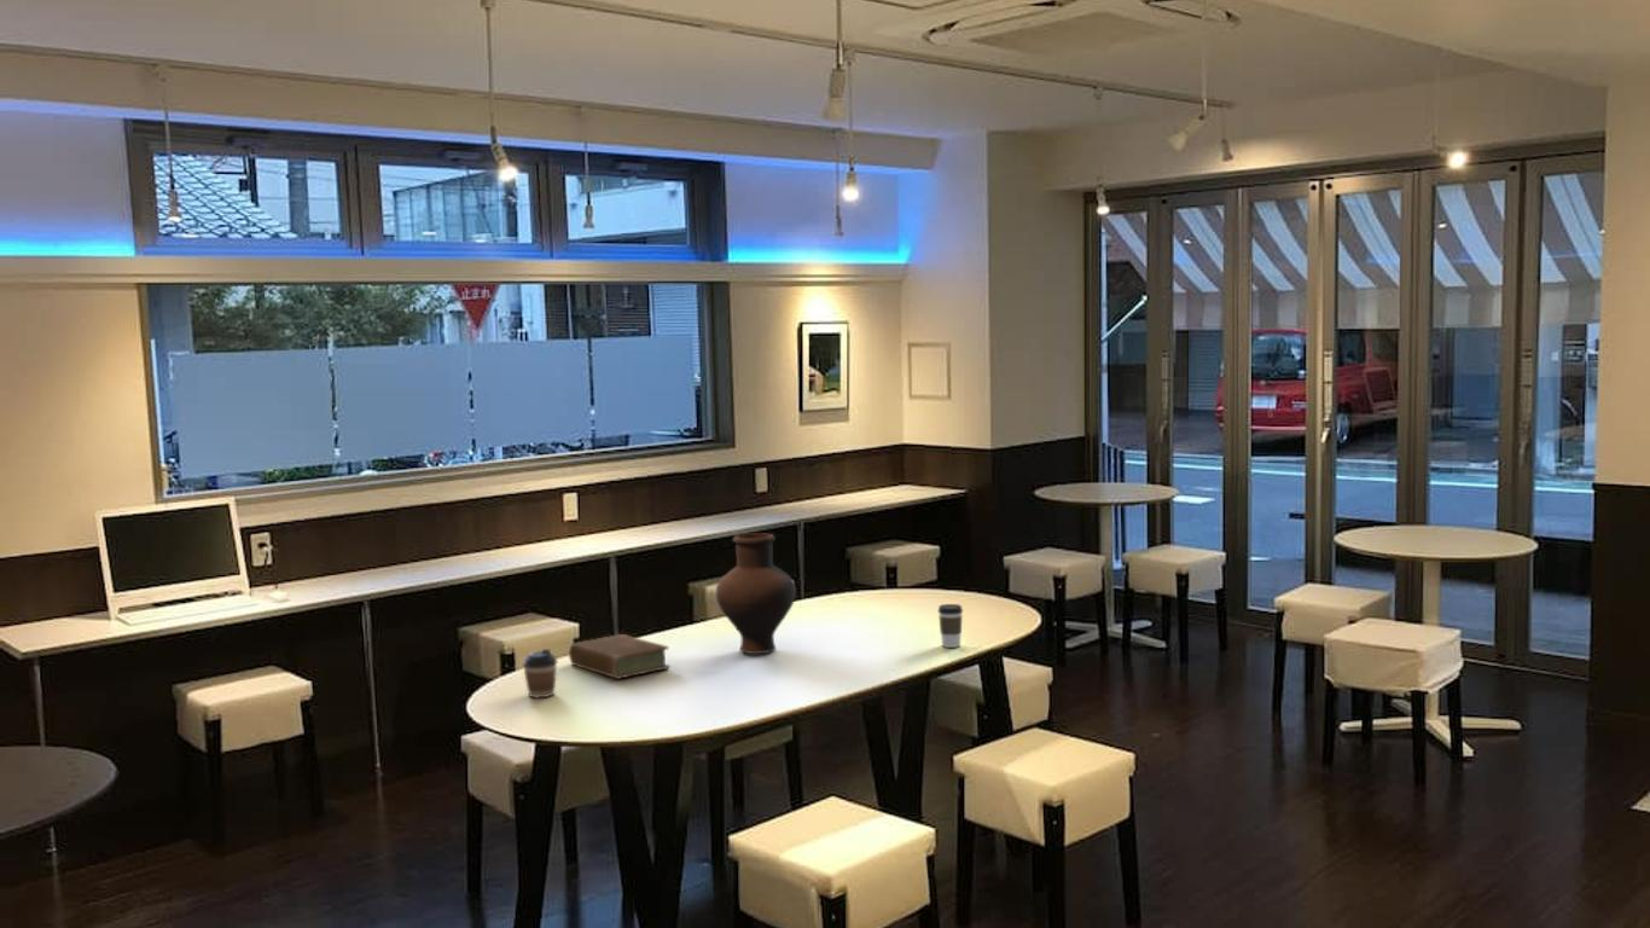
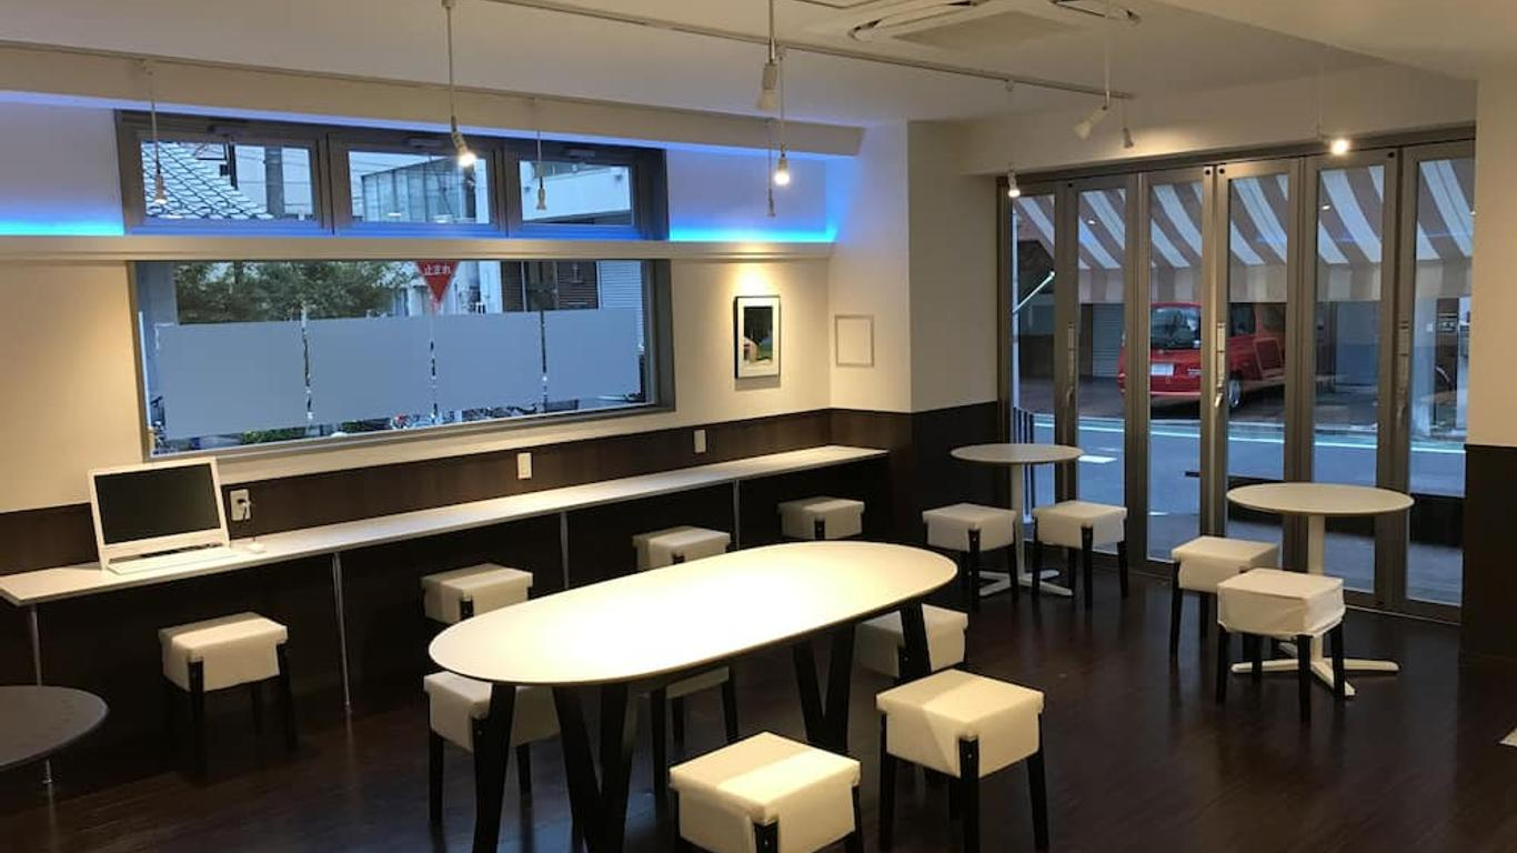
- vase [715,532,797,655]
- book [568,633,670,680]
- coffee cup [937,603,964,649]
- coffee cup [522,648,558,698]
